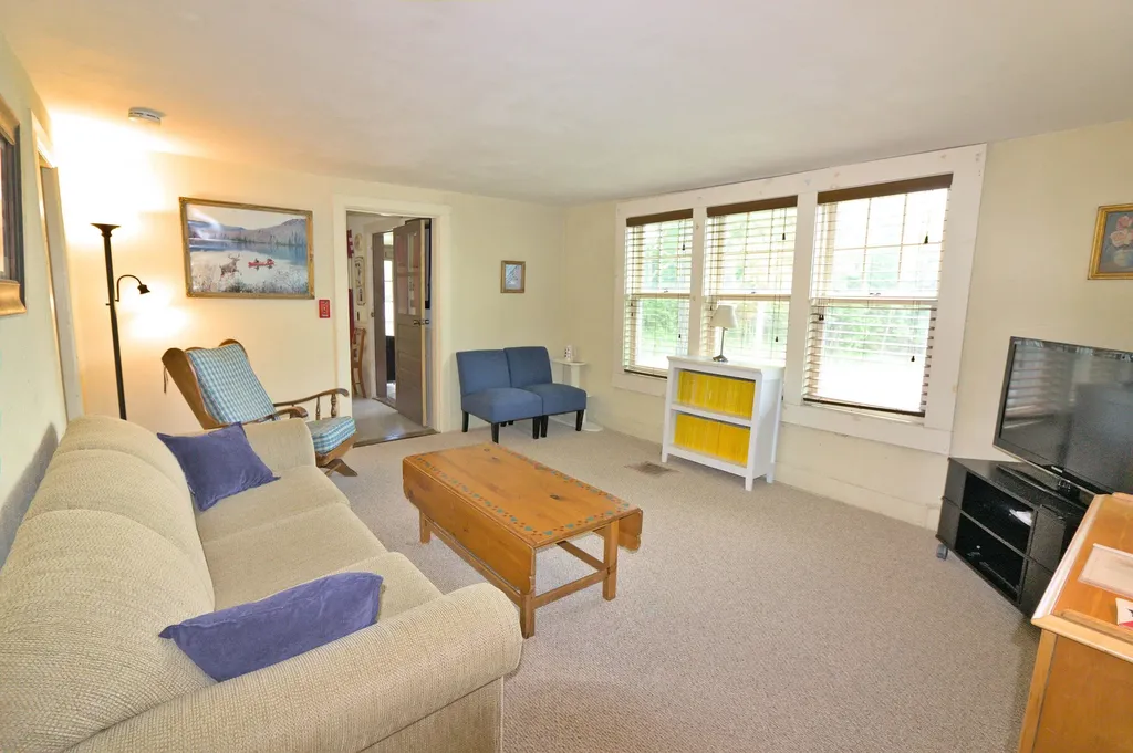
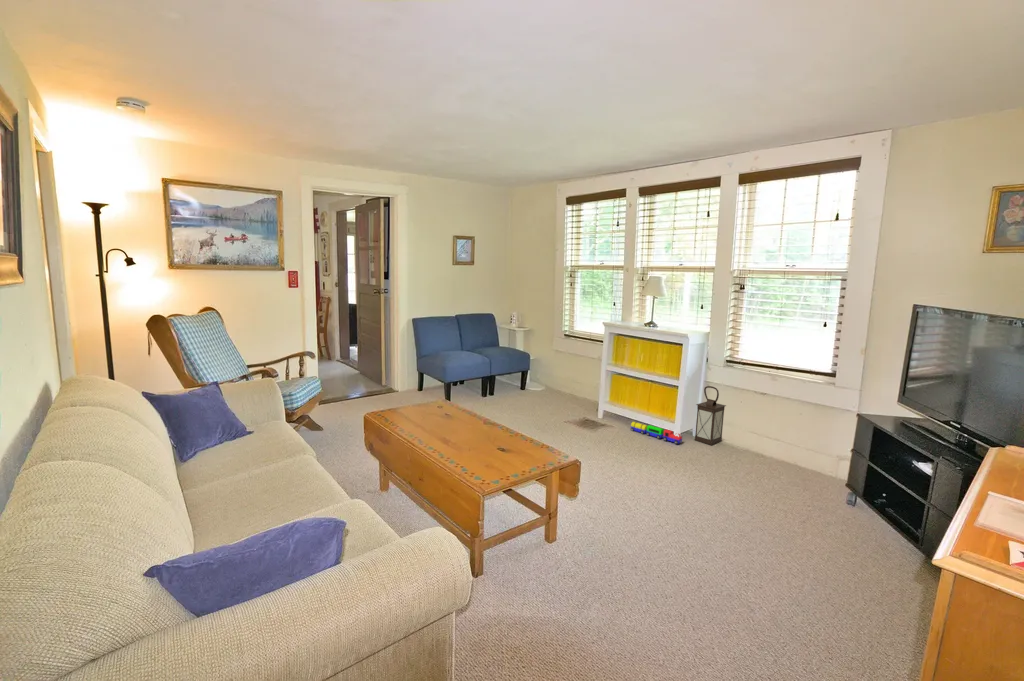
+ toy train [629,421,683,445]
+ lantern [693,385,727,446]
